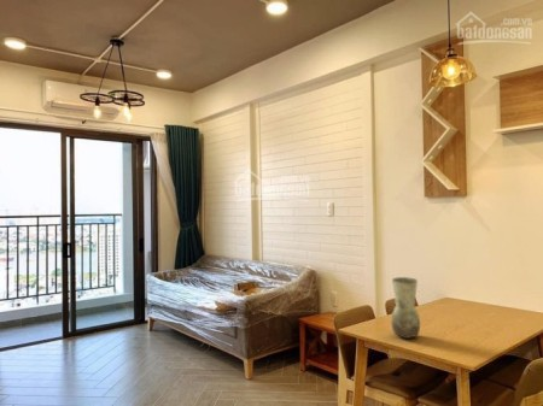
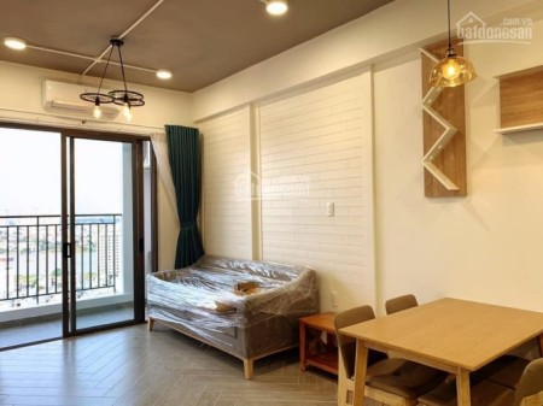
- vase [390,276,421,340]
